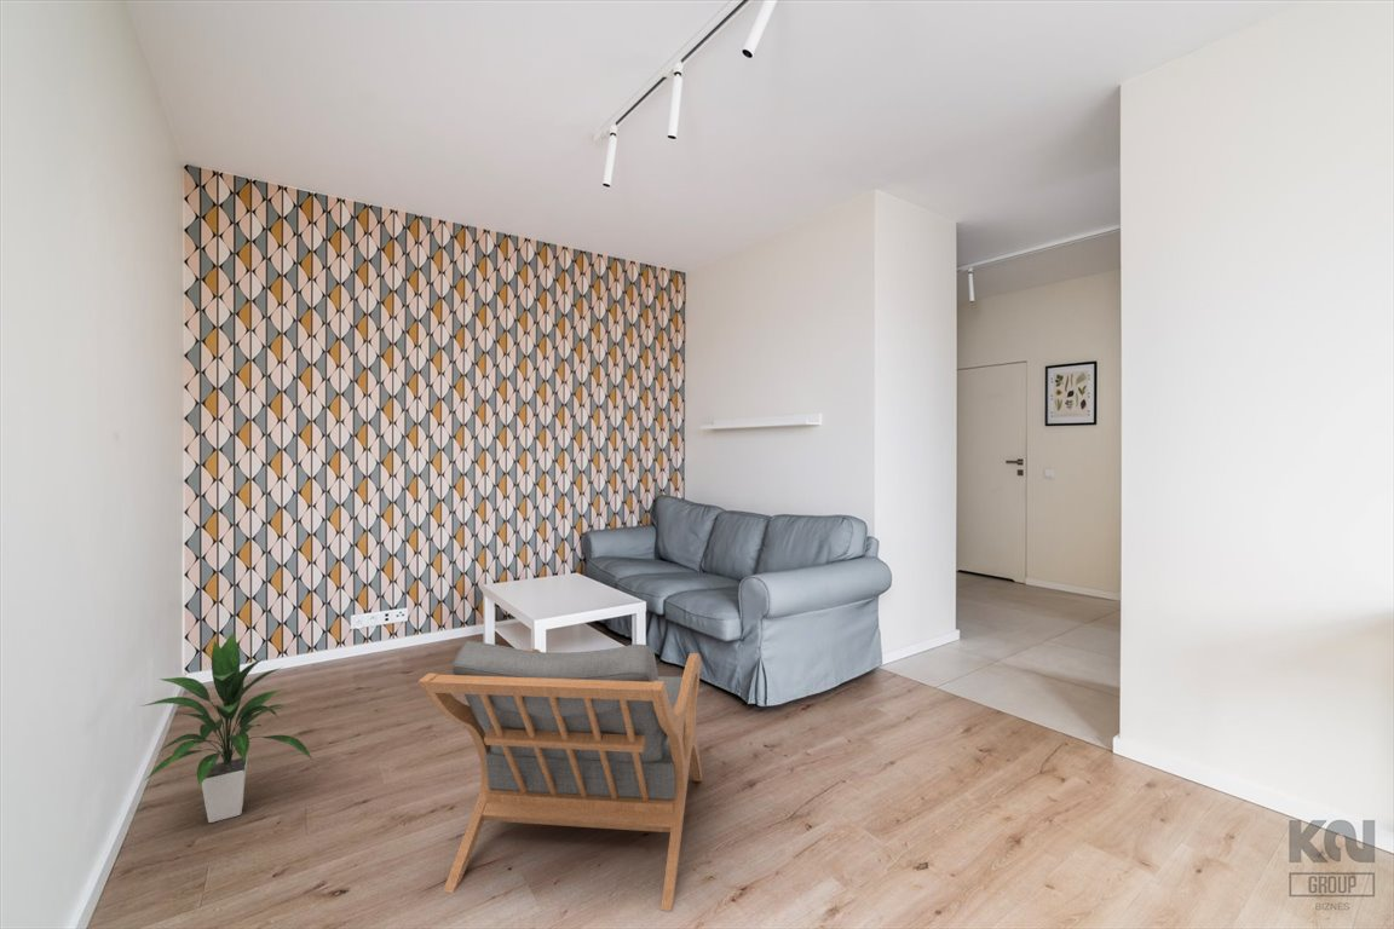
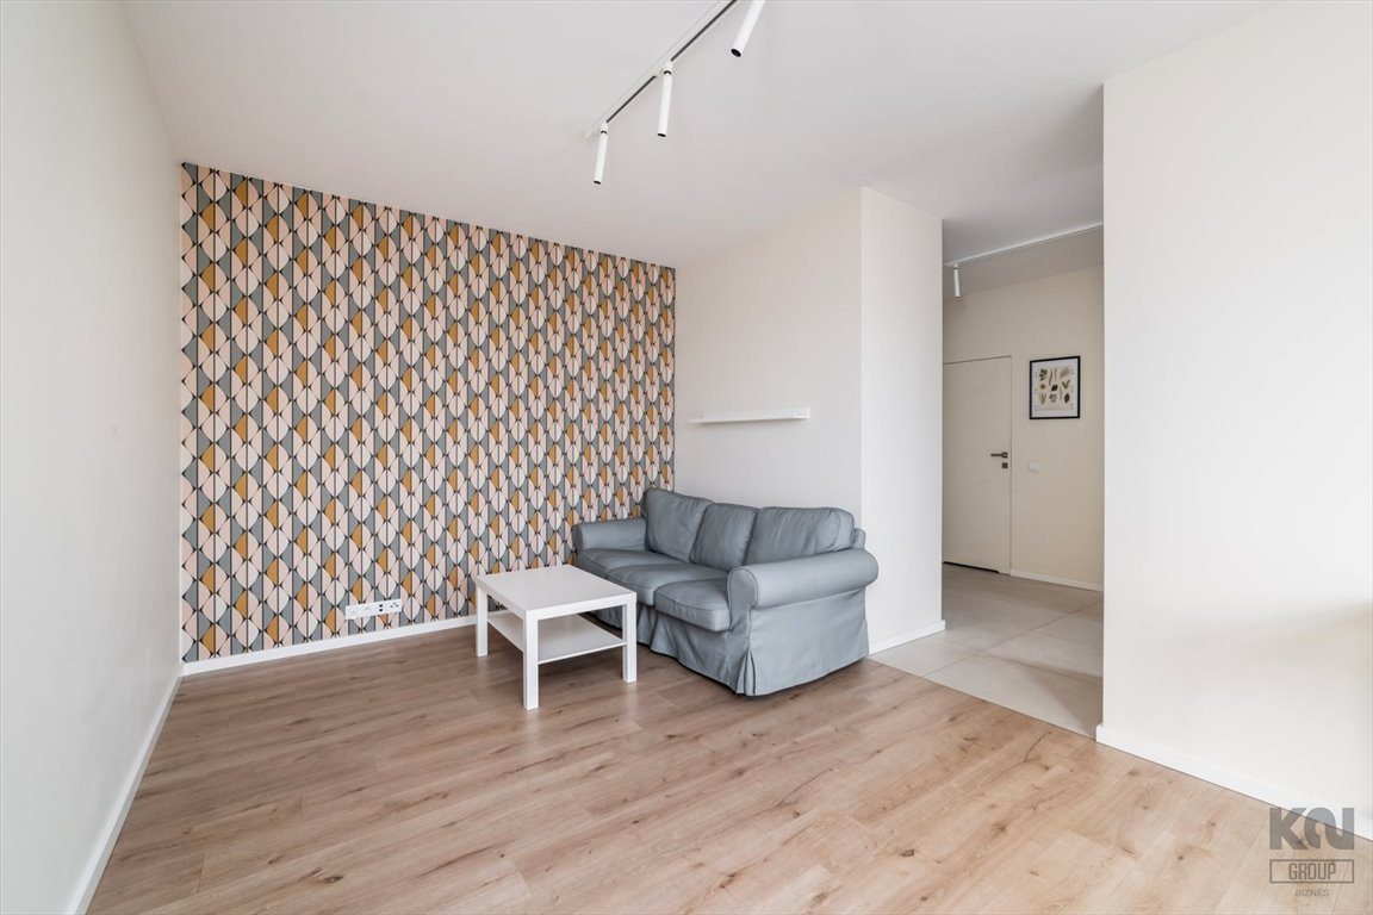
- armchair [417,640,703,912]
- indoor plant [139,630,313,824]
